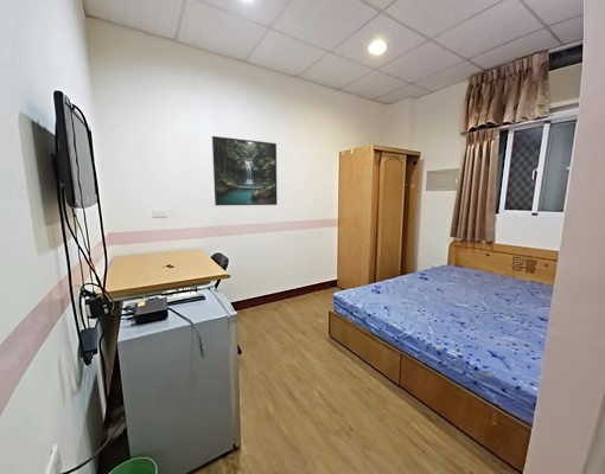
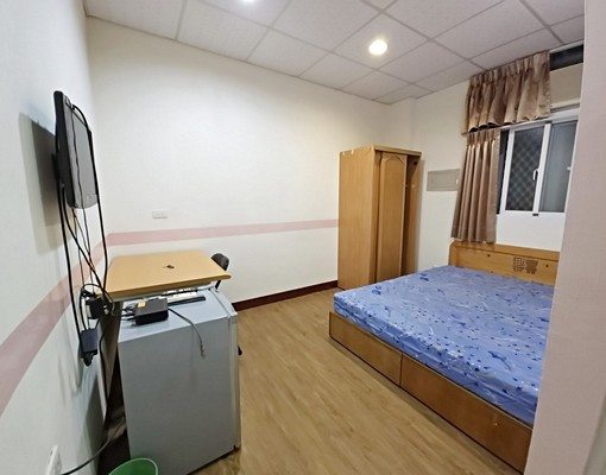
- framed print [211,135,279,206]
